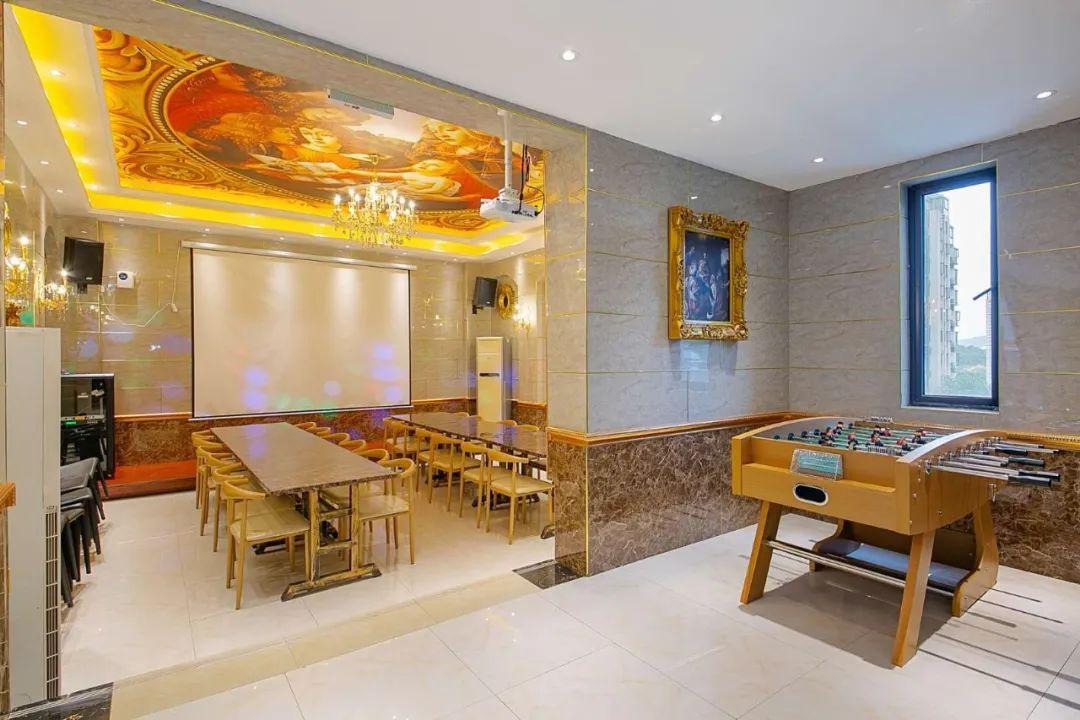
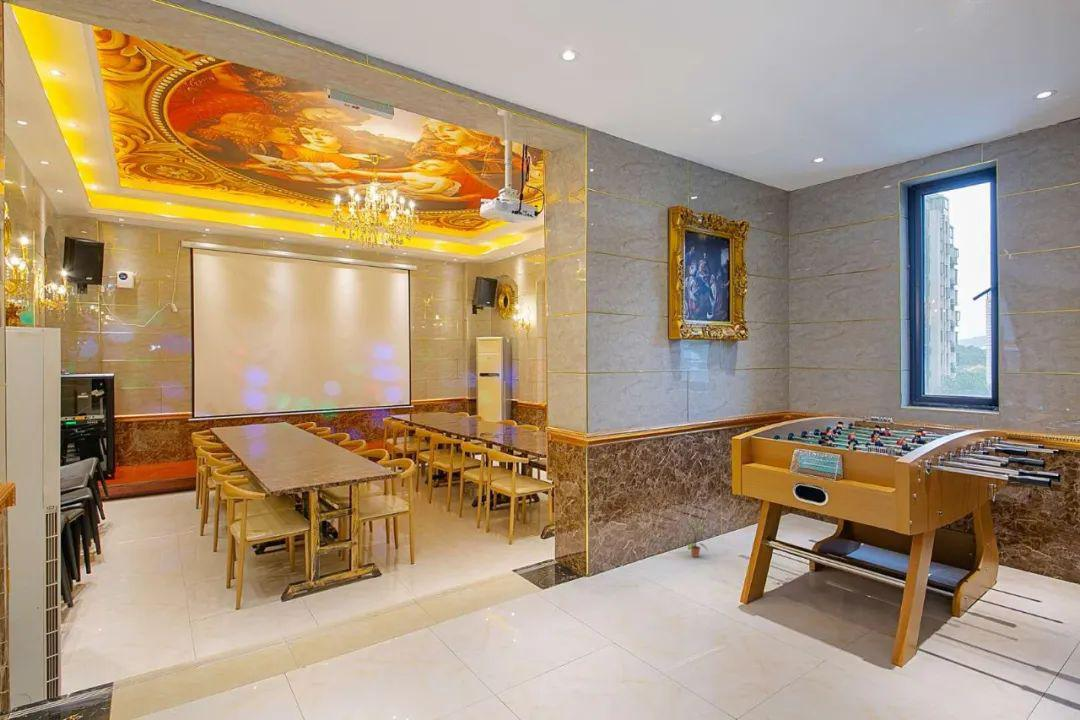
+ potted plant [682,523,709,558]
